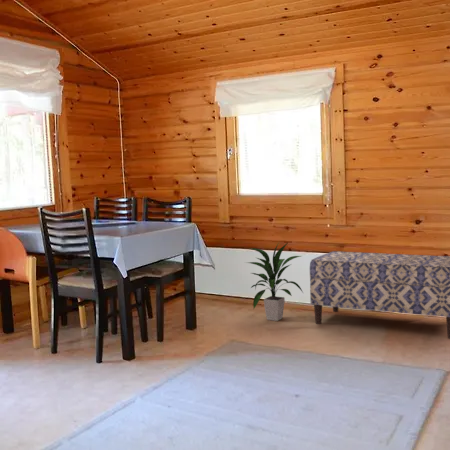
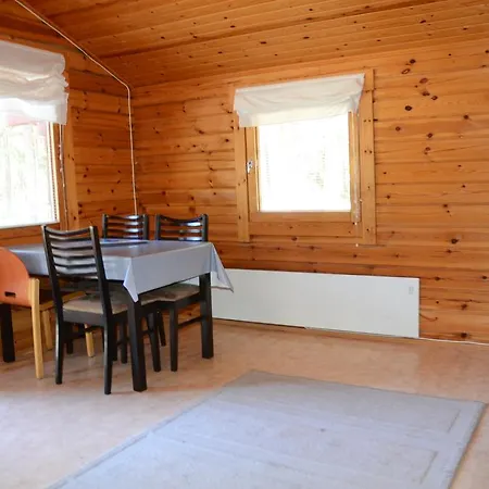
- indoor plant [244,242,304,322]
- bench [309,250,450,340]
